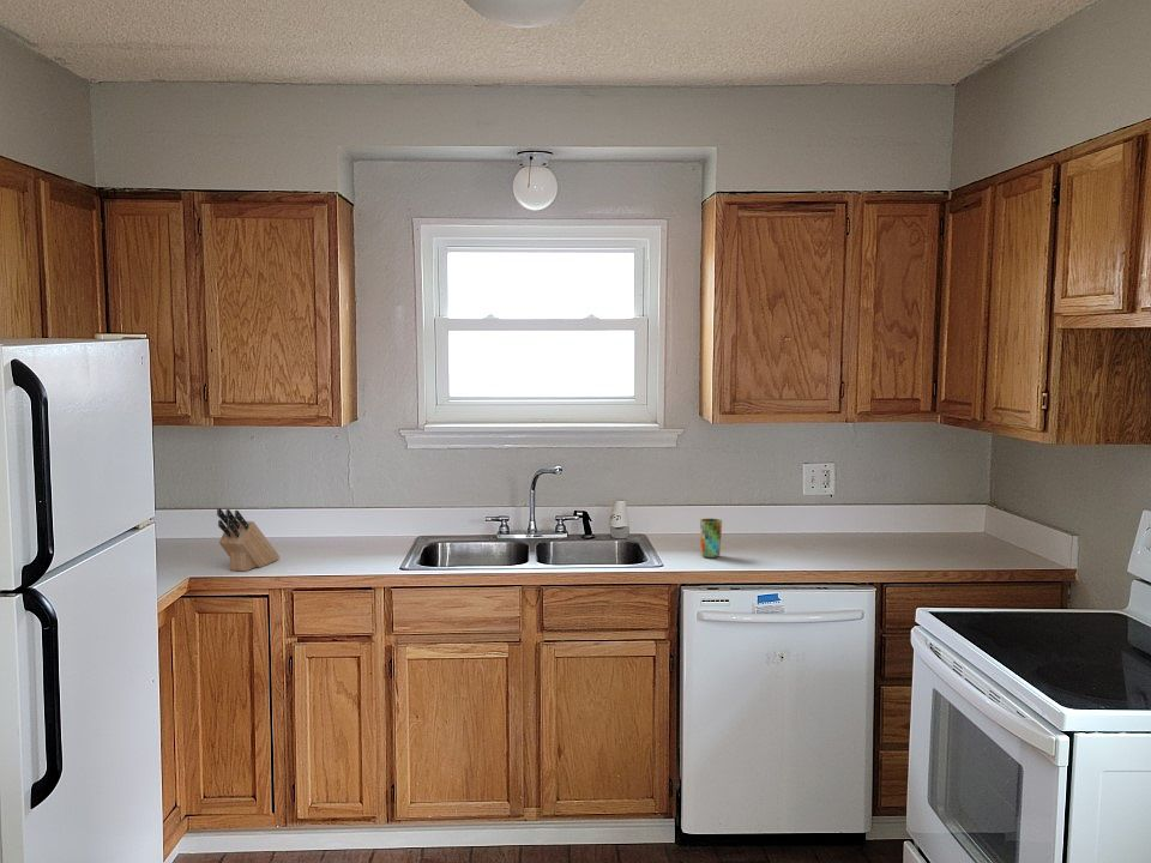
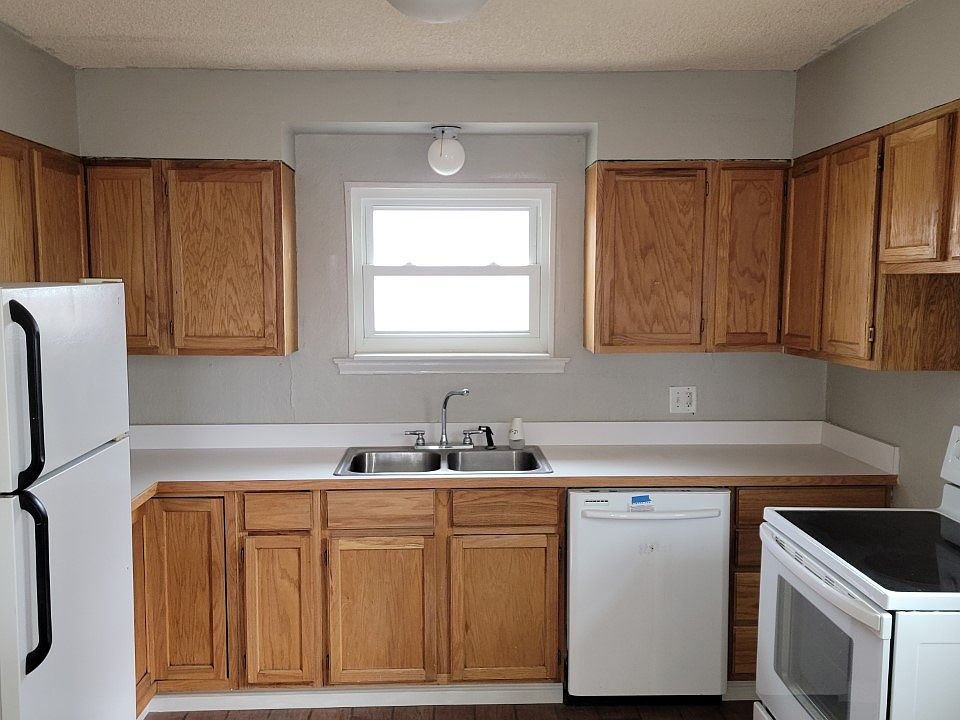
- knife block [216,507,281,572]
- cup [699,518,723,559]
